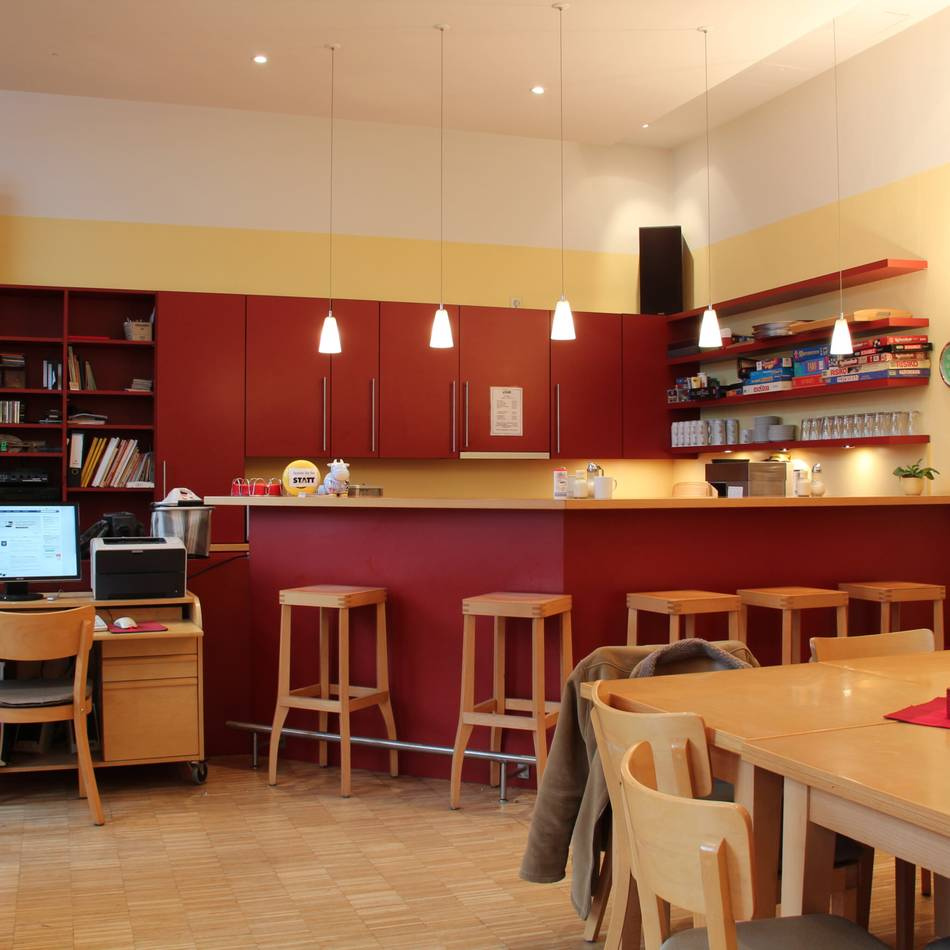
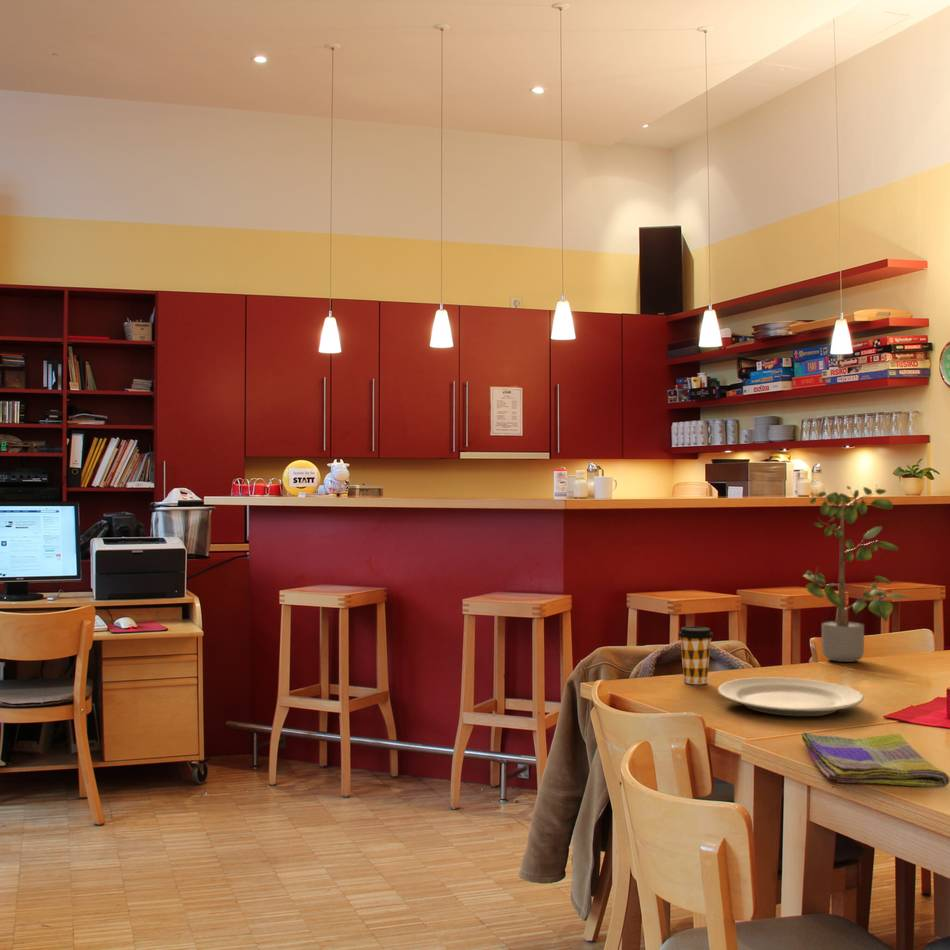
+ dish towel [801,731,950,788]
+ coffee cup [677,625,714,685]
+ chinaware [717,676,865,717]
+ potted plant [802,485,916,663]
